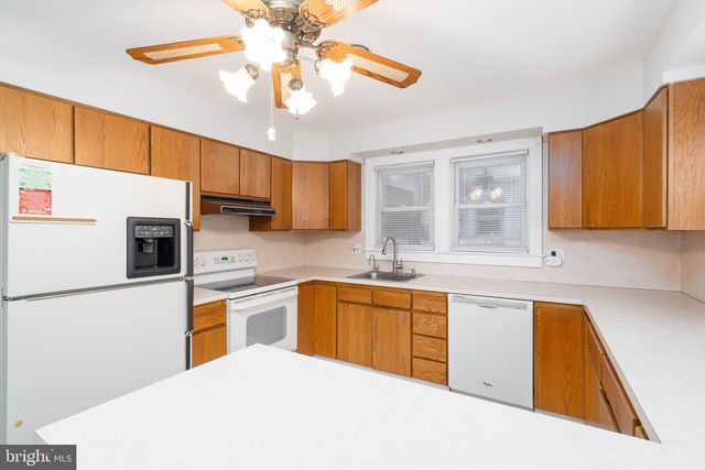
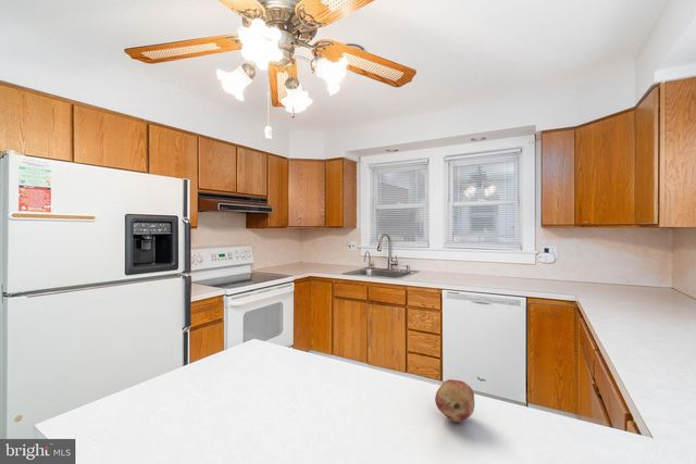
+ fruit [434,378,476,423]
